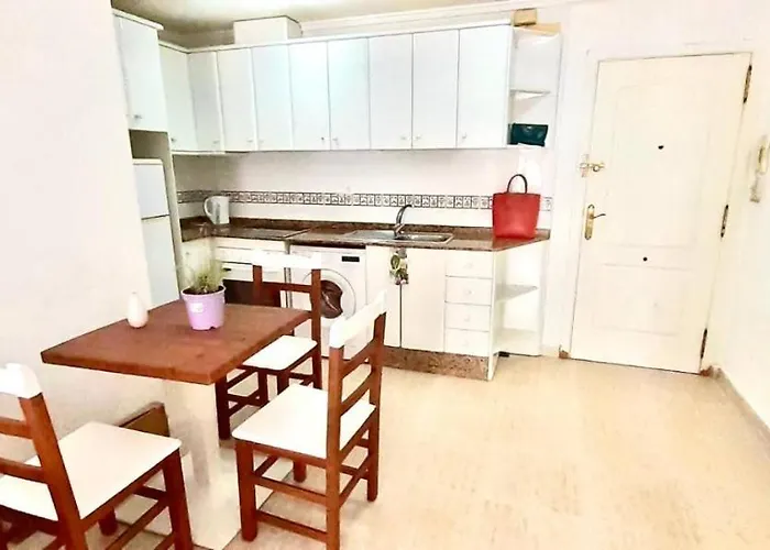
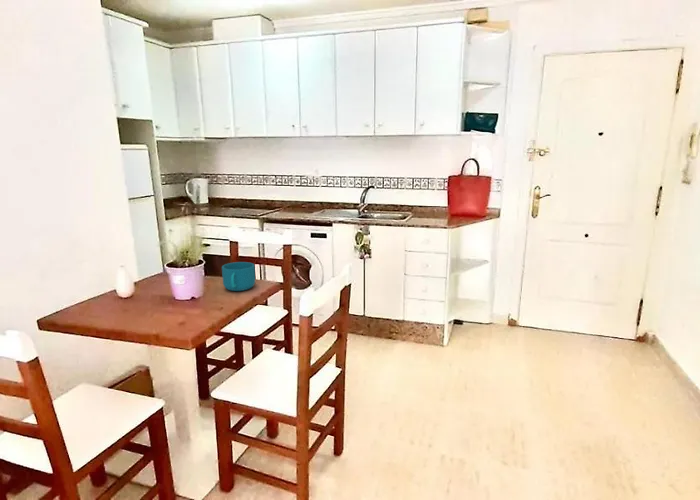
+ cup [221,261,256,292]
